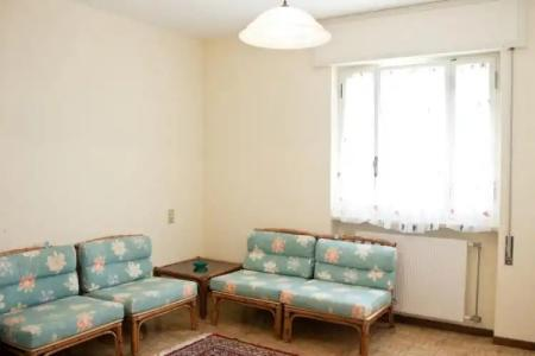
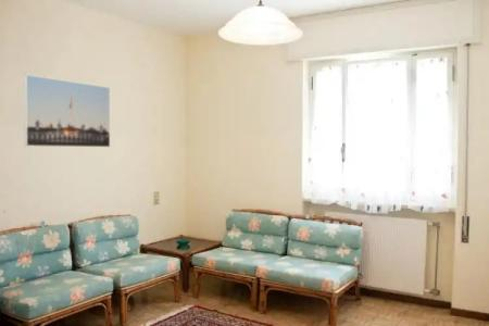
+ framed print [23,74,111,148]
